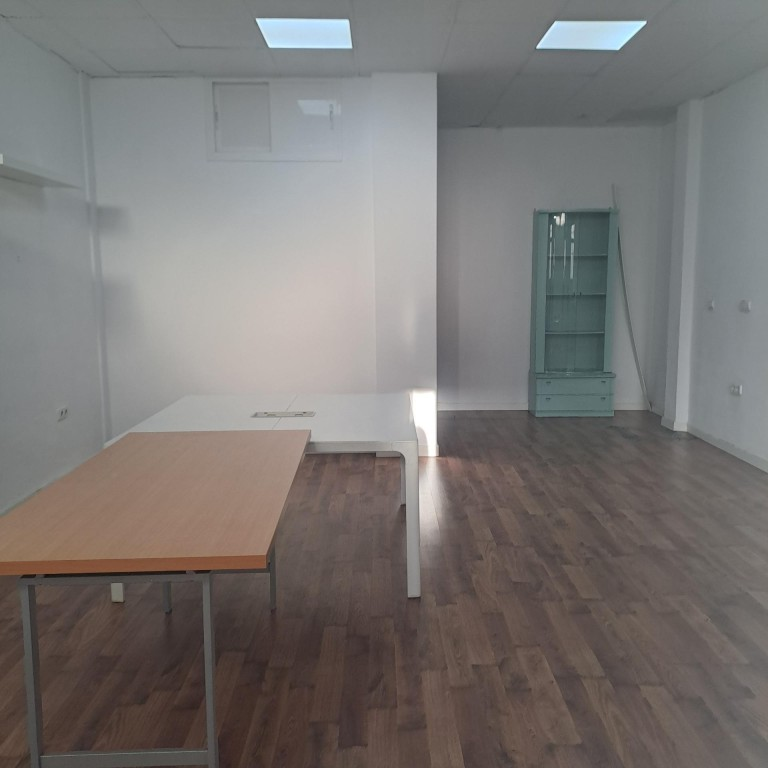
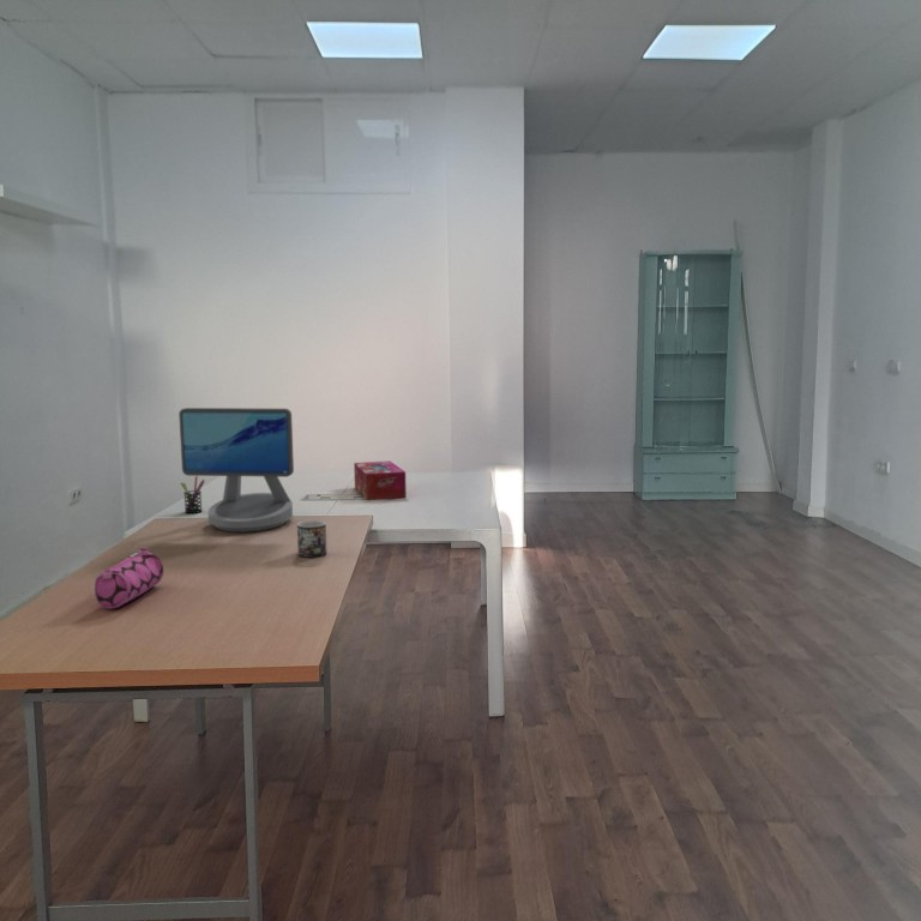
+ pen holder [180,476,206,514]
+ mug [296,519,327,559]
+ computer monitor [177,407,295,532]
+ pencil case [94,547,164,610]
+ tissue box [353,459,408,501]
